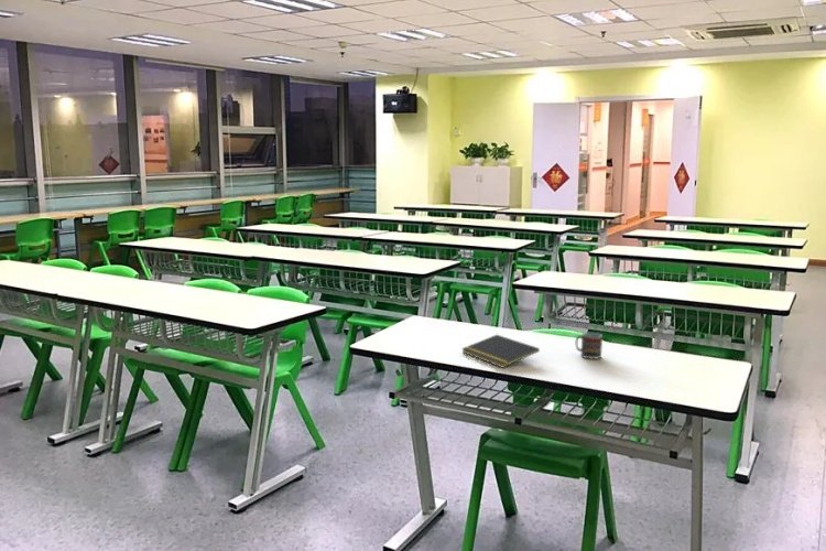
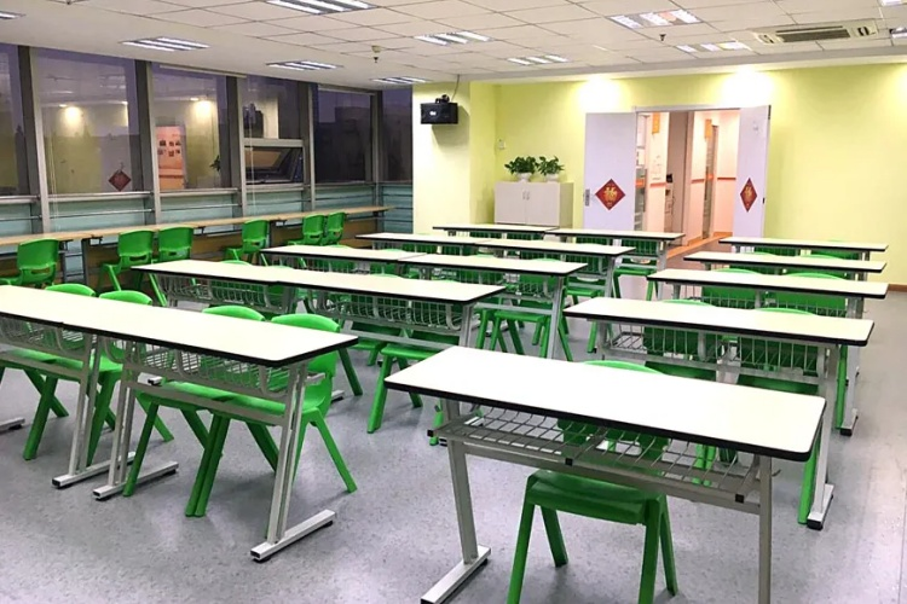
- cup [575,332,604,360]
- notepad [460,334,541,368]
